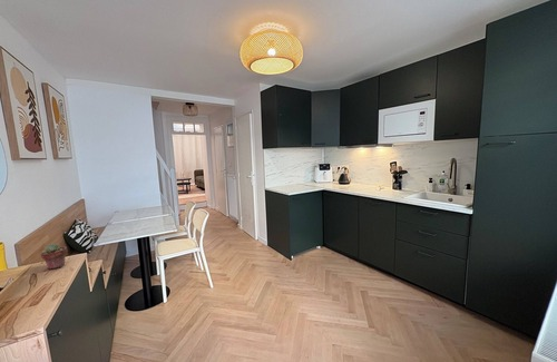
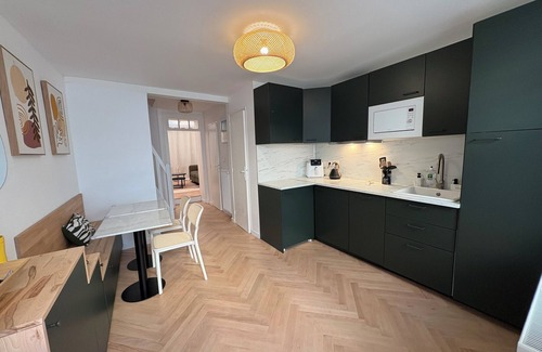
- potted succulent [40,243,68,271]
